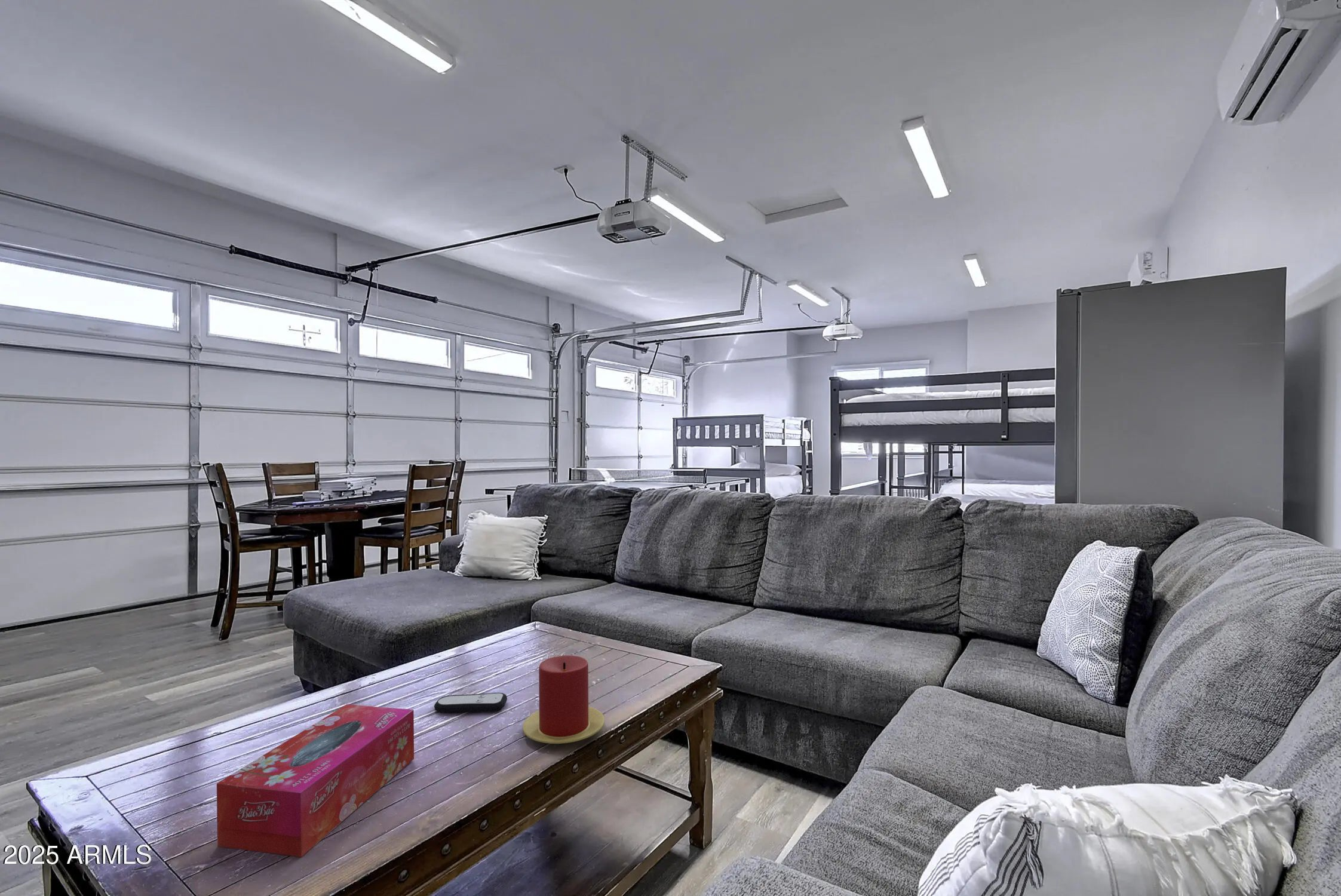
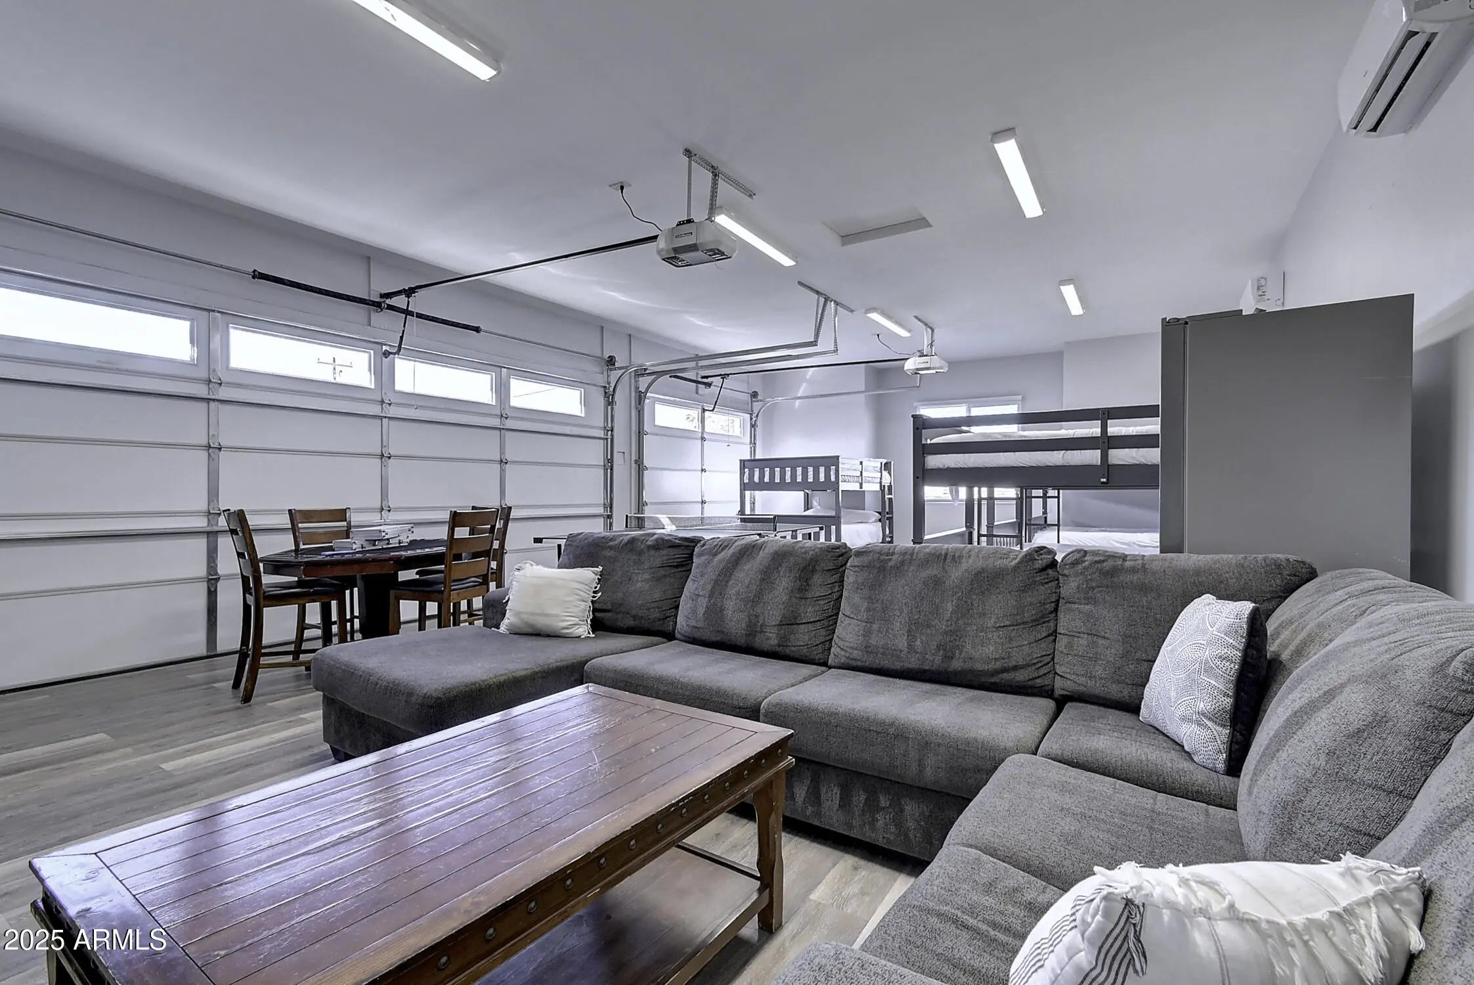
- remote control [434,692,508,714]
- candle [522,655,605,744]
- tissue box [216,704,415,858]
